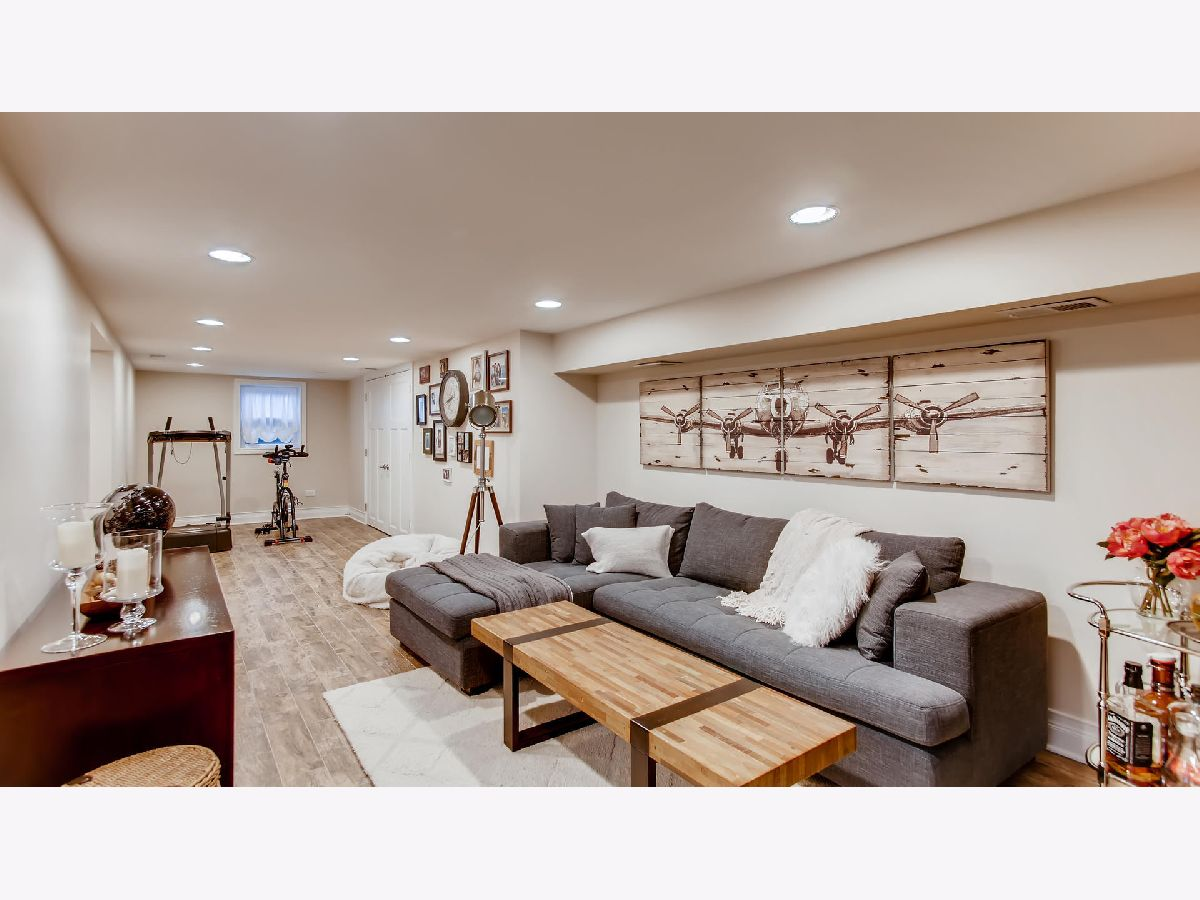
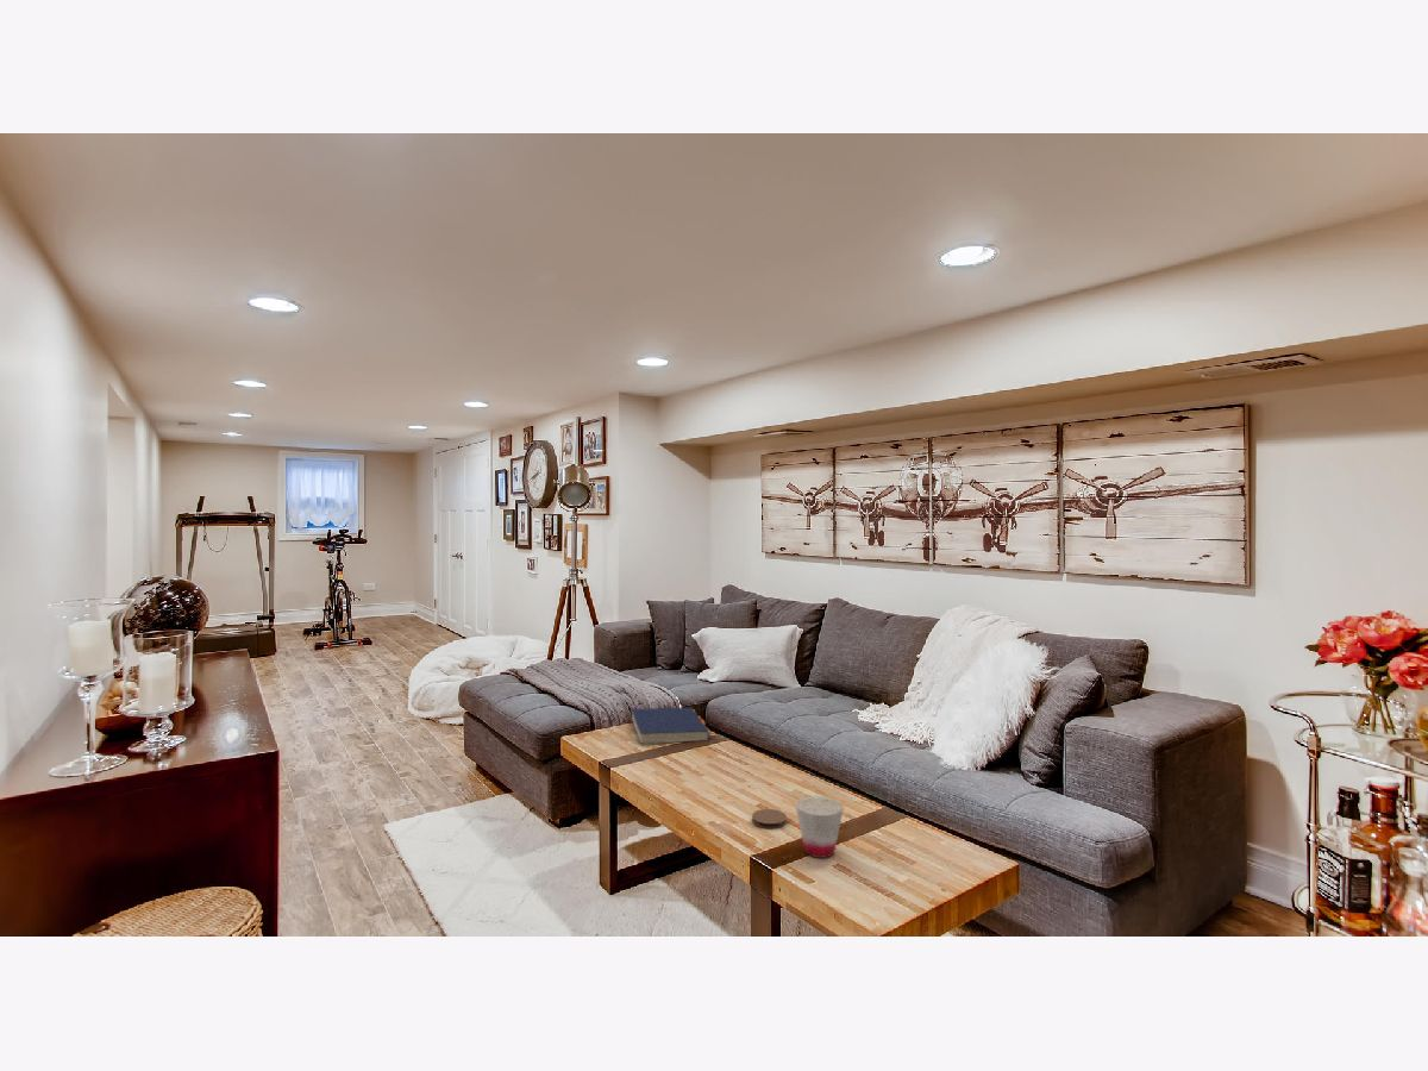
+ cup [795,795,845,859]
+ book [630,707,712,746]
+ coaster [751,808,788,829]
